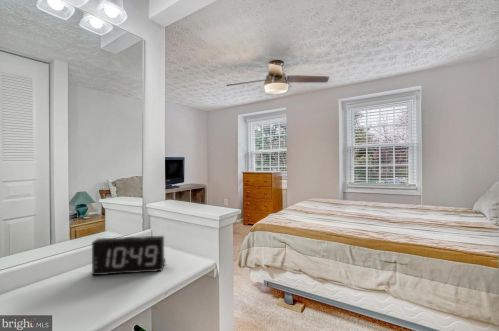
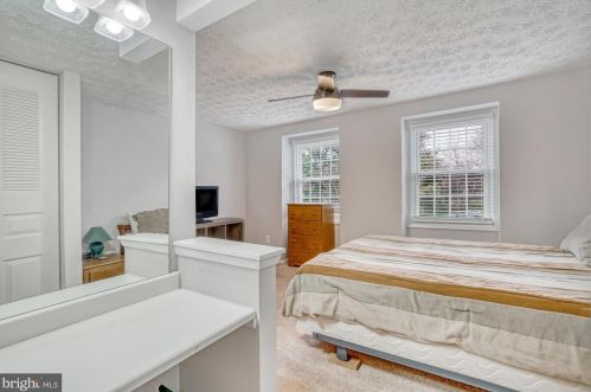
- alarm clock [91,235,166,276]
